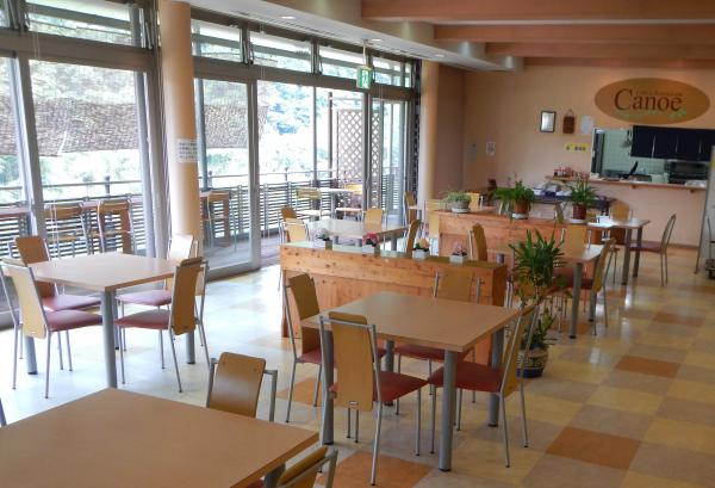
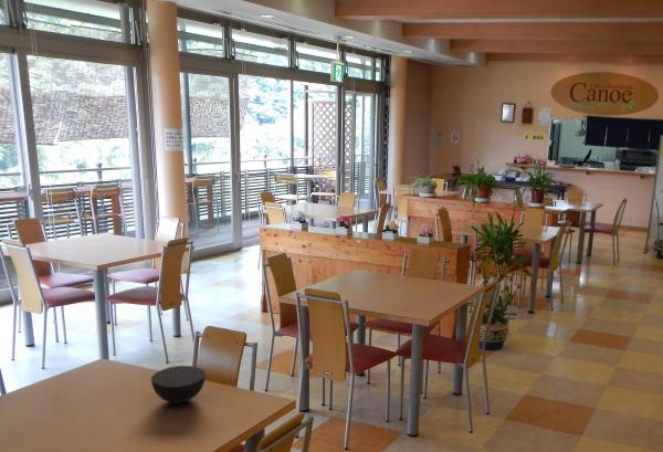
+ bowl [150,365,207,404]
